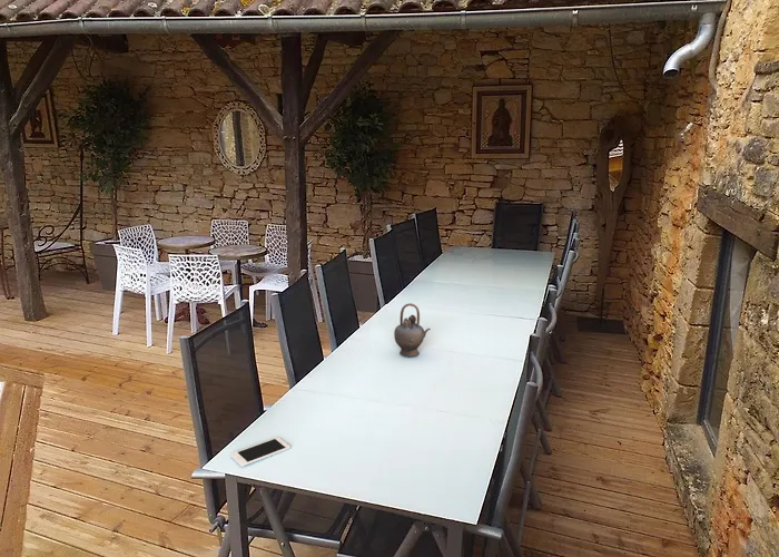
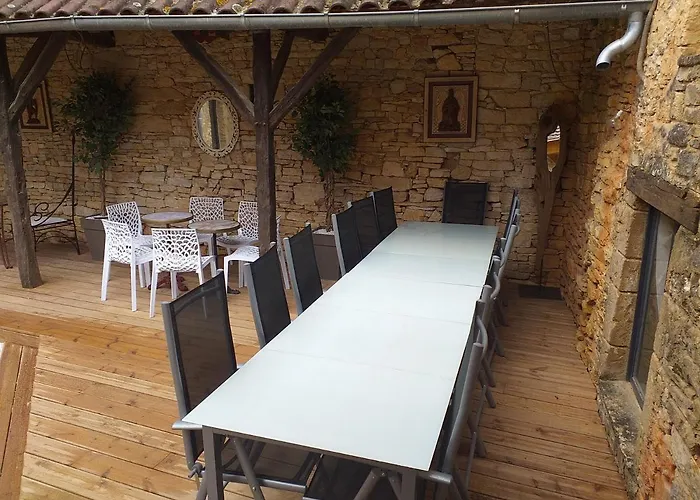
- teapot [393,302,432,358]
- cell phone [229,436,292,468]
